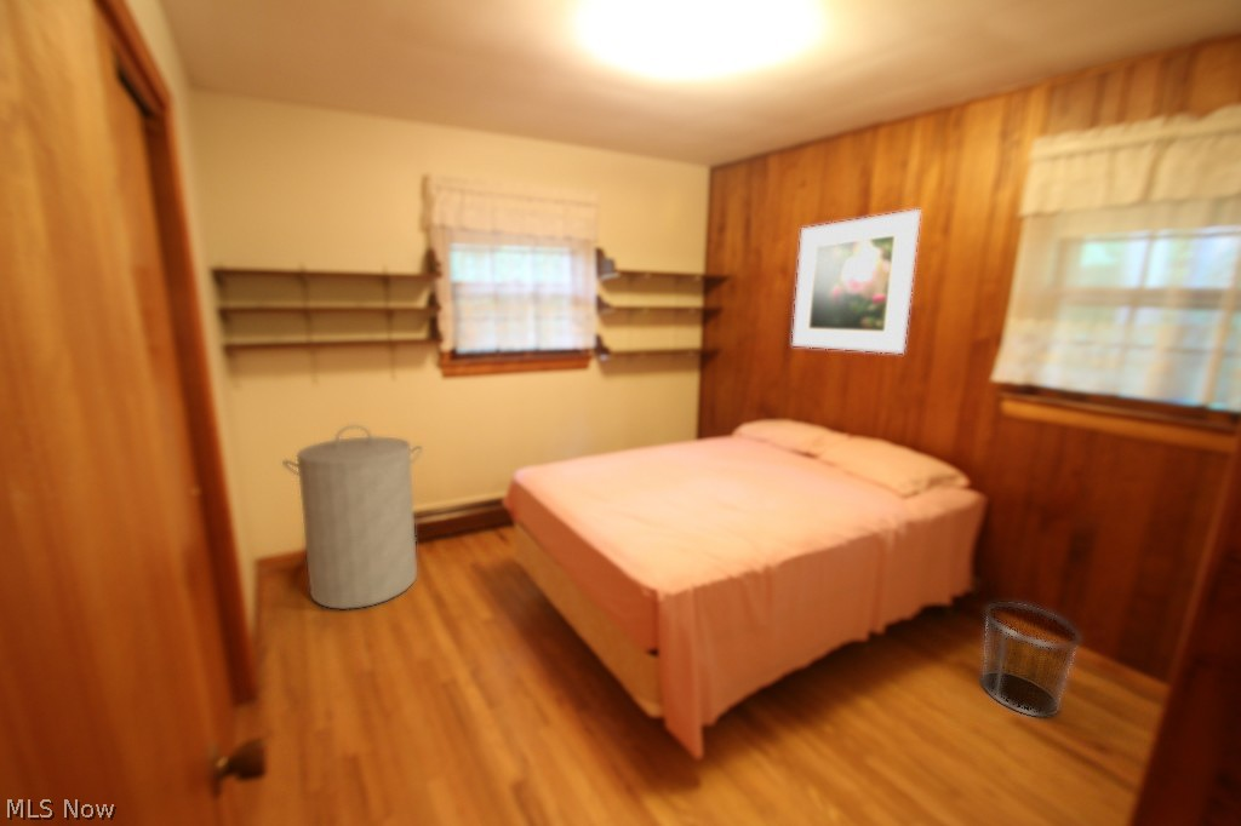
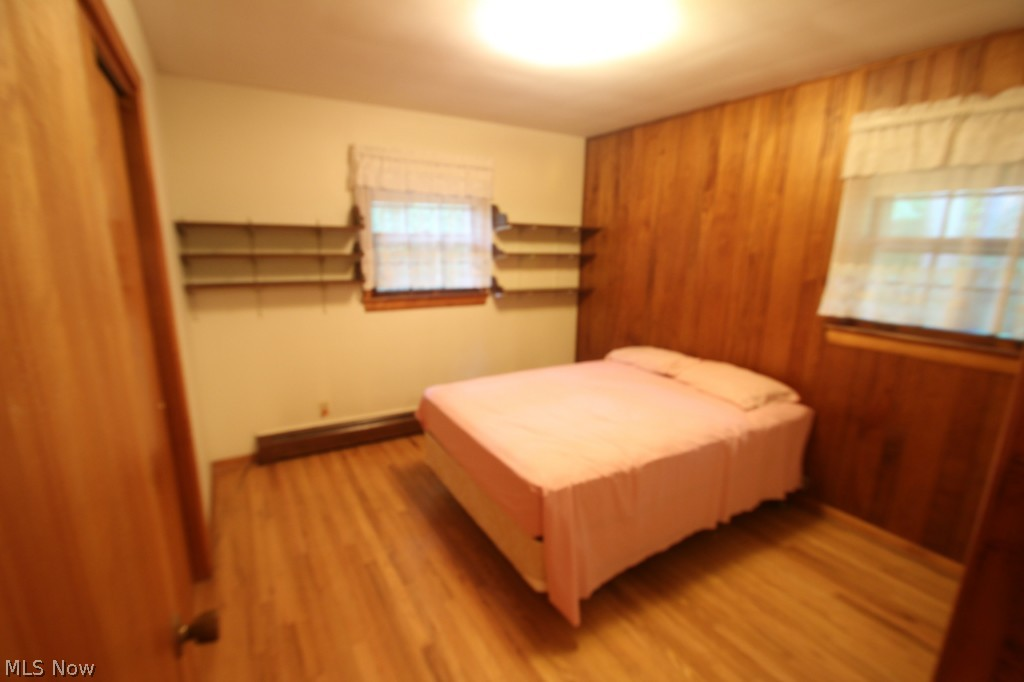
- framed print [791,208,922,355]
- waste bin [979,601,1083,718]
- laundry hamper [281,424,424,610]
